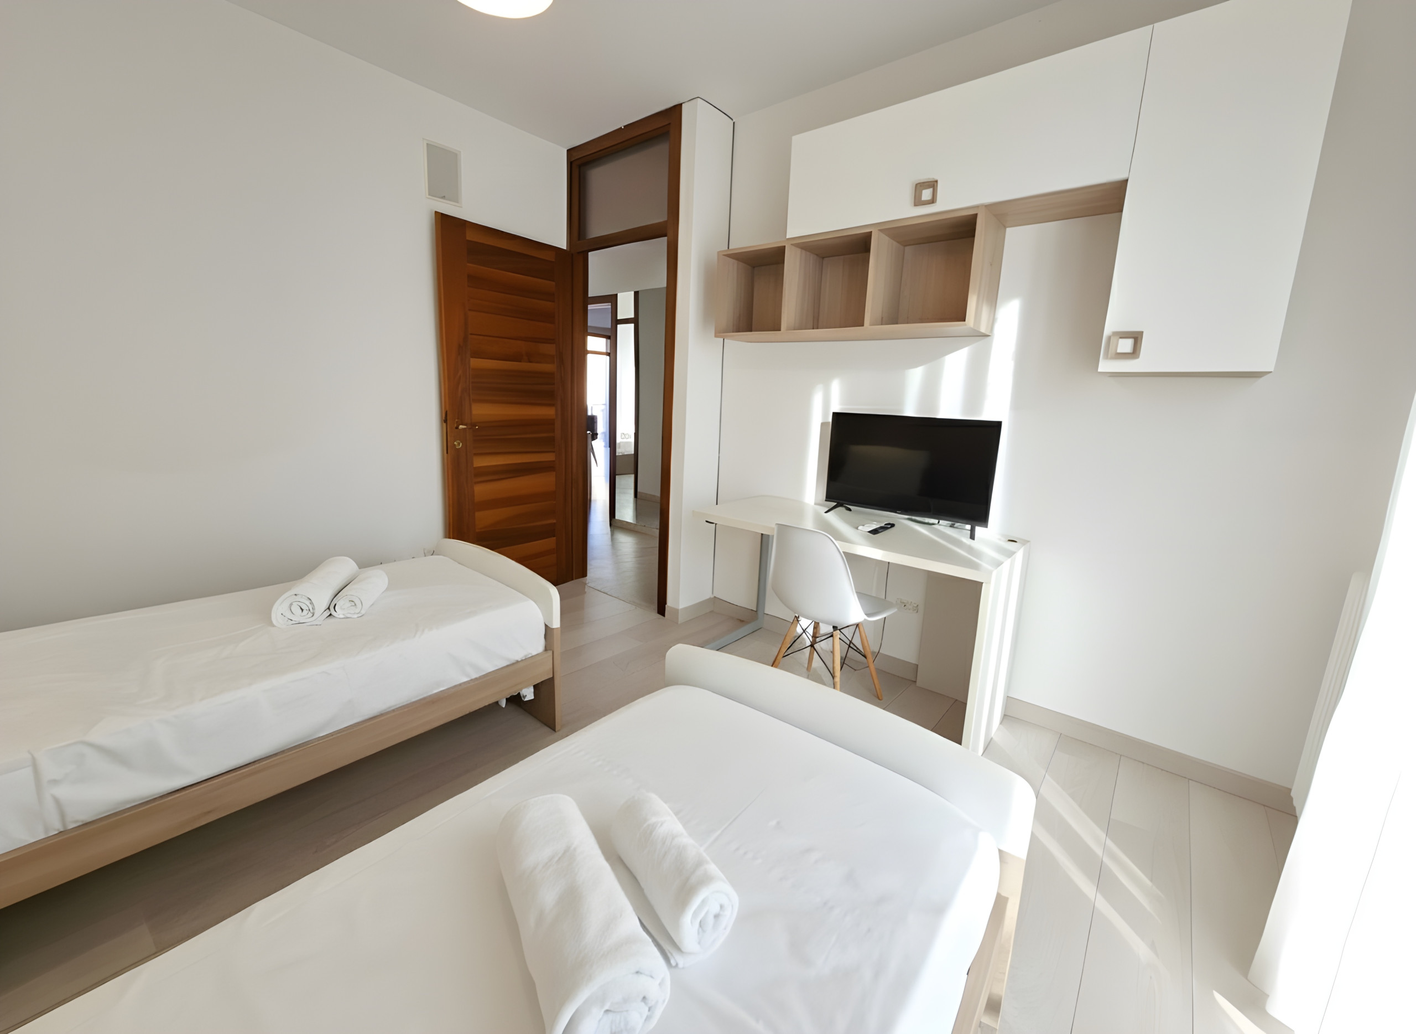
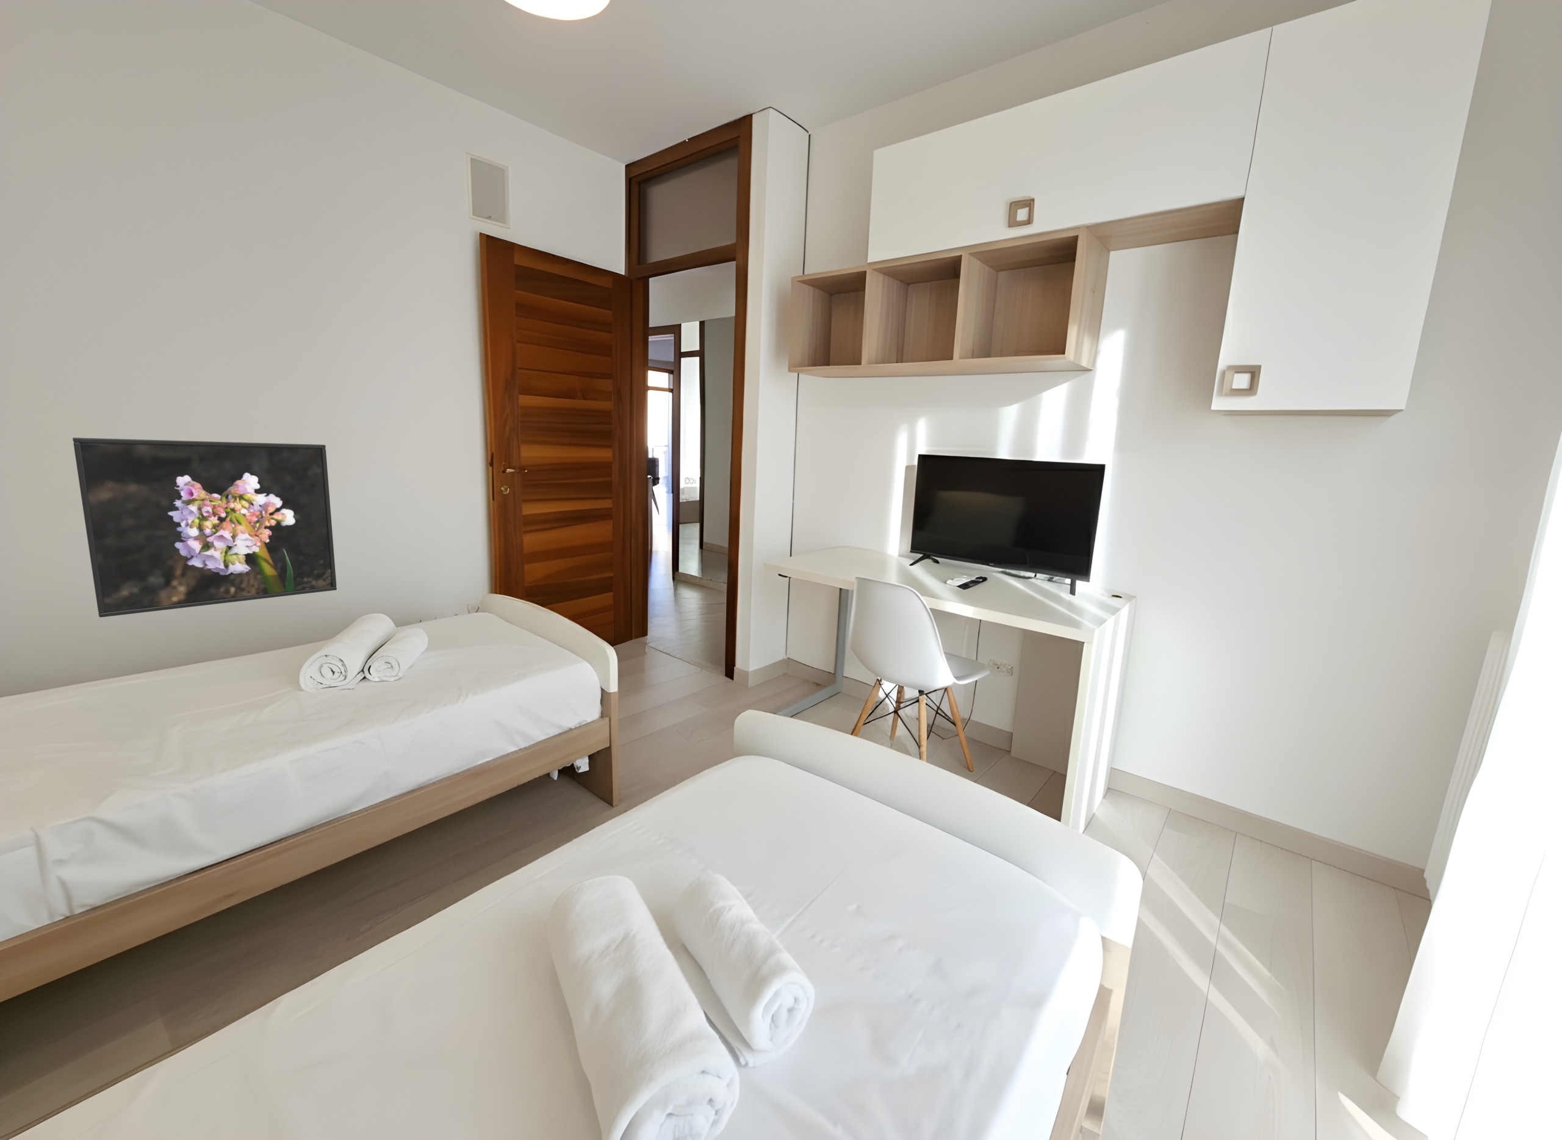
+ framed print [72,437,337,619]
